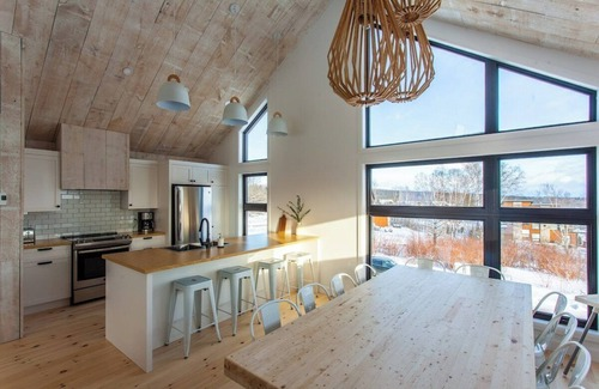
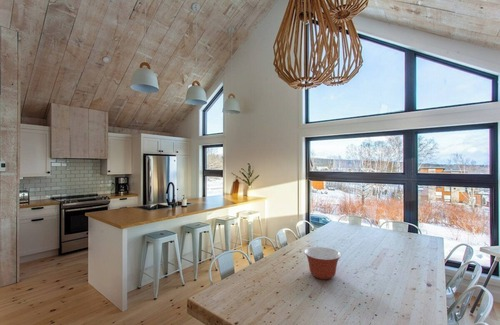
+ mixing bowl [303,246,342,280]
